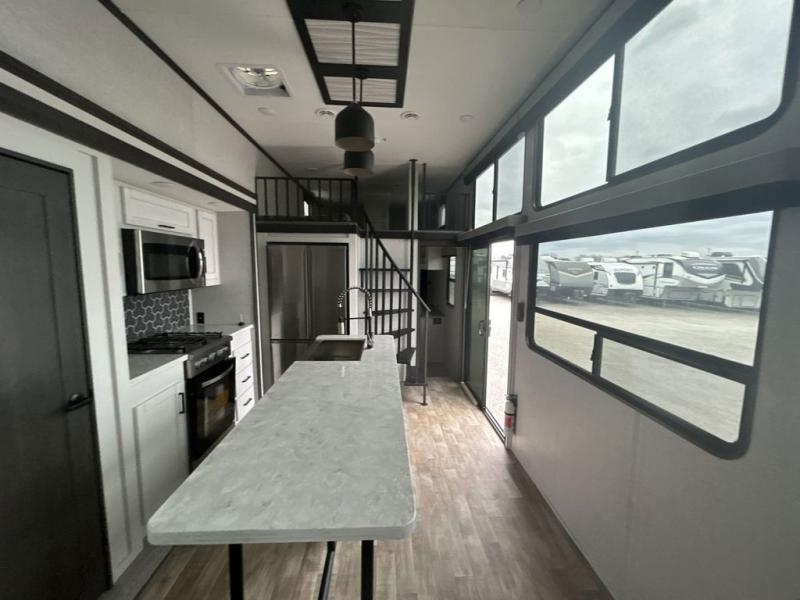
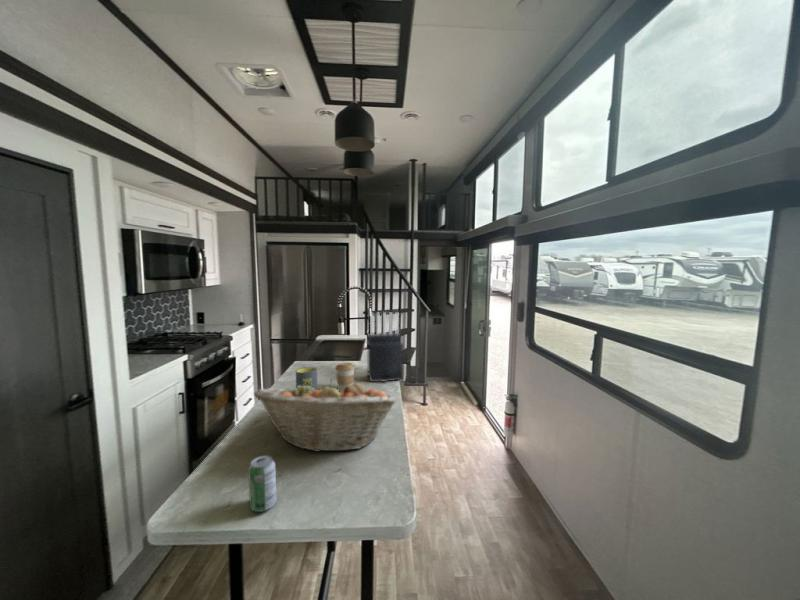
+ mug [295,366,318,391]
+ fruit basket [252,377,398,453]
+ beverage can [248,455,277,513]
+ knife block [367,311,405,383]
+ coffee cup [334,362,356,392]
